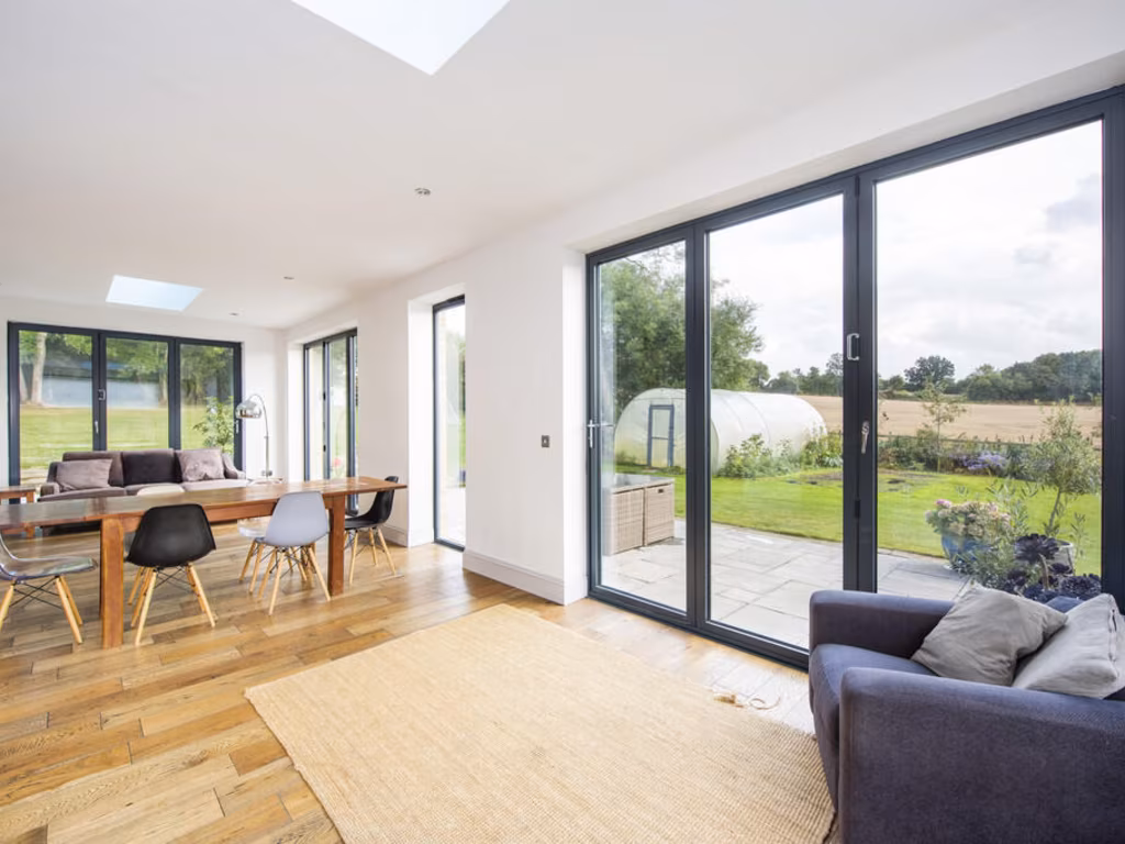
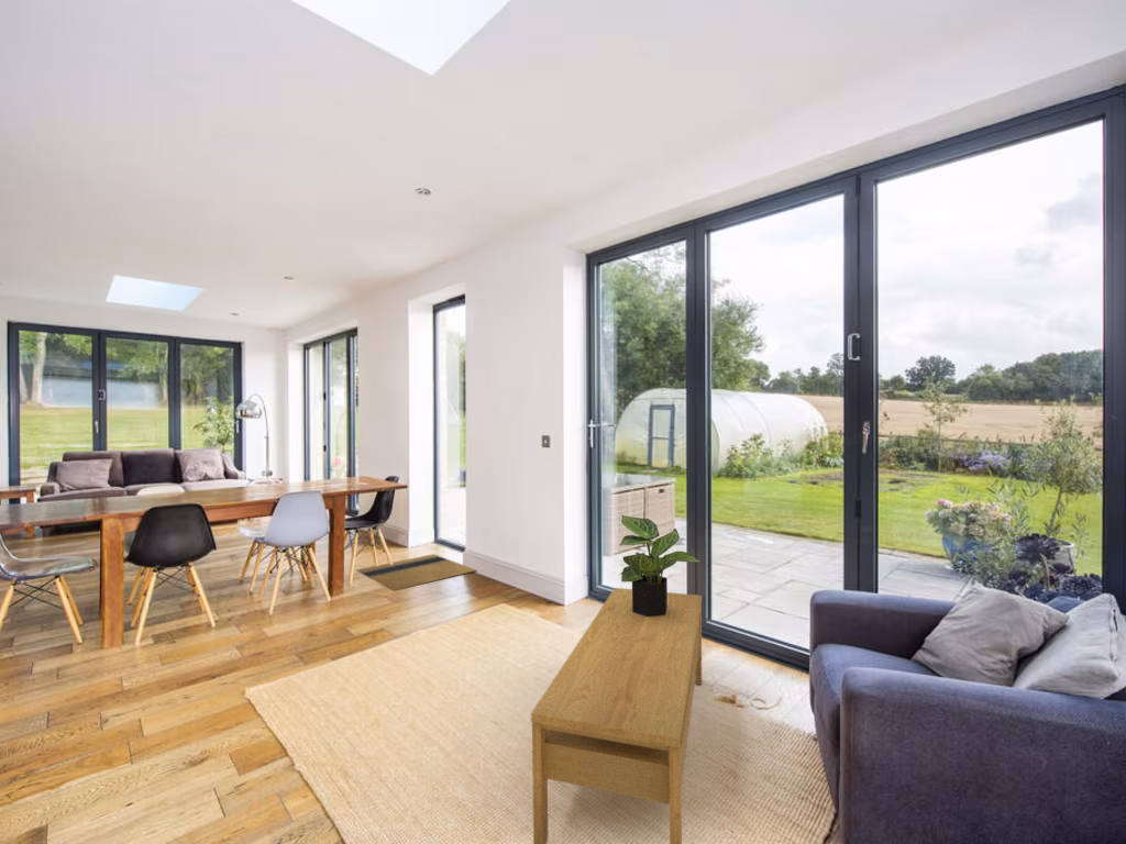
+ coffee table [530,587,703,844]
+ door mat [355,553,477,592]
+ potted plant [619,514,704,618]
